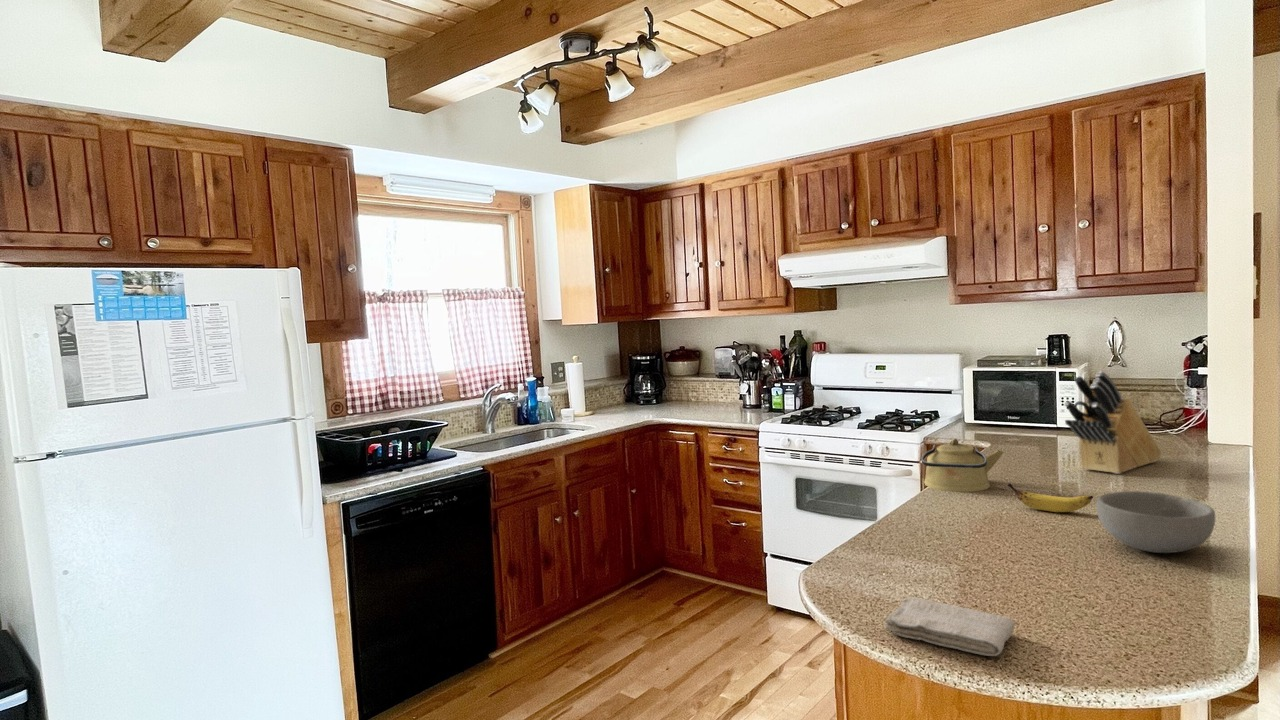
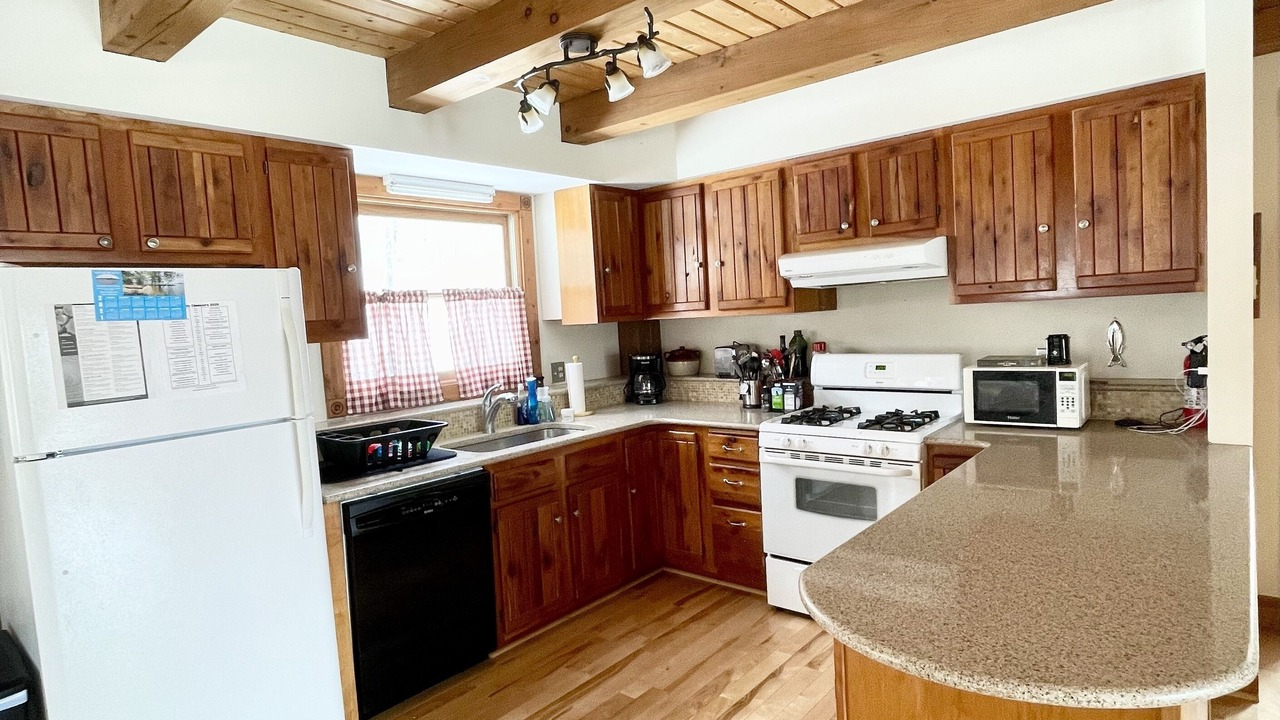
- kettle [921,438,1005,493]
- washcloth [884,597,1016,657]
- banana [1006,483,1094,513]
- bowl [1095,490,1216,554]
- knife block [1063,371,1162,475]
